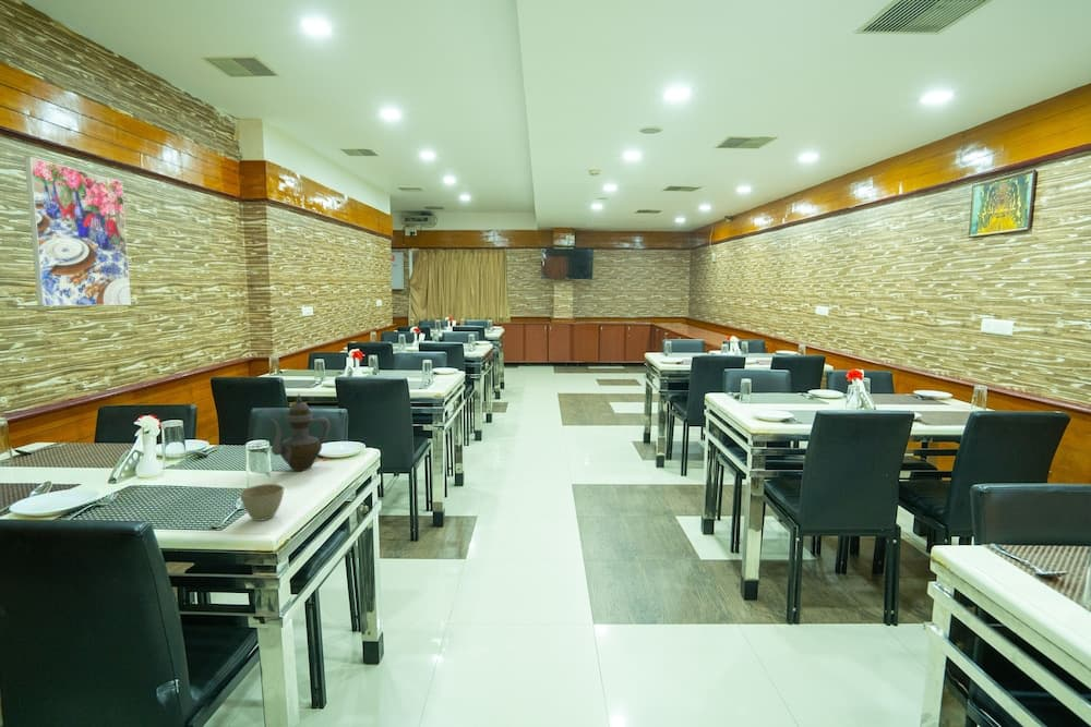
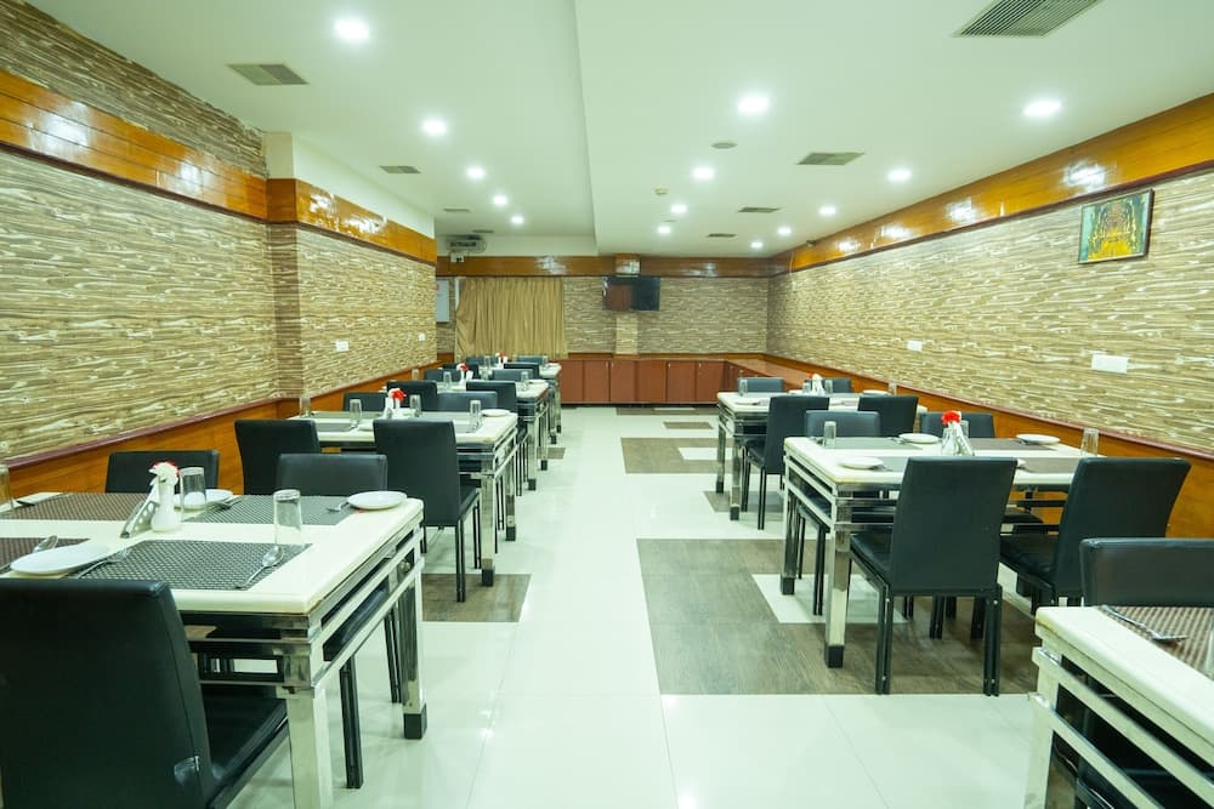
- teapot [268,393,331,472]
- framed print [23,156,132,307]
- flower pot [239,483,285,522]
